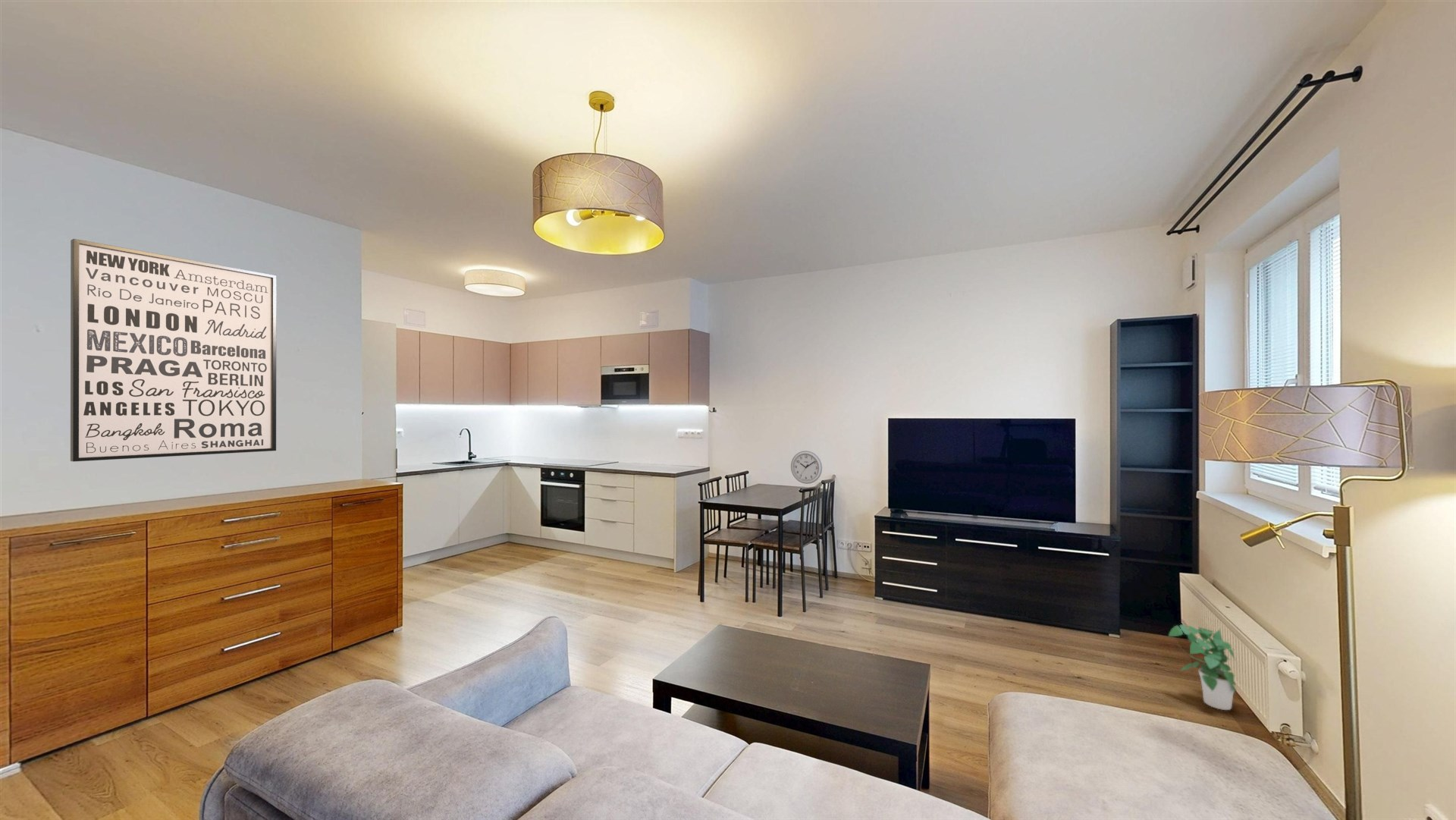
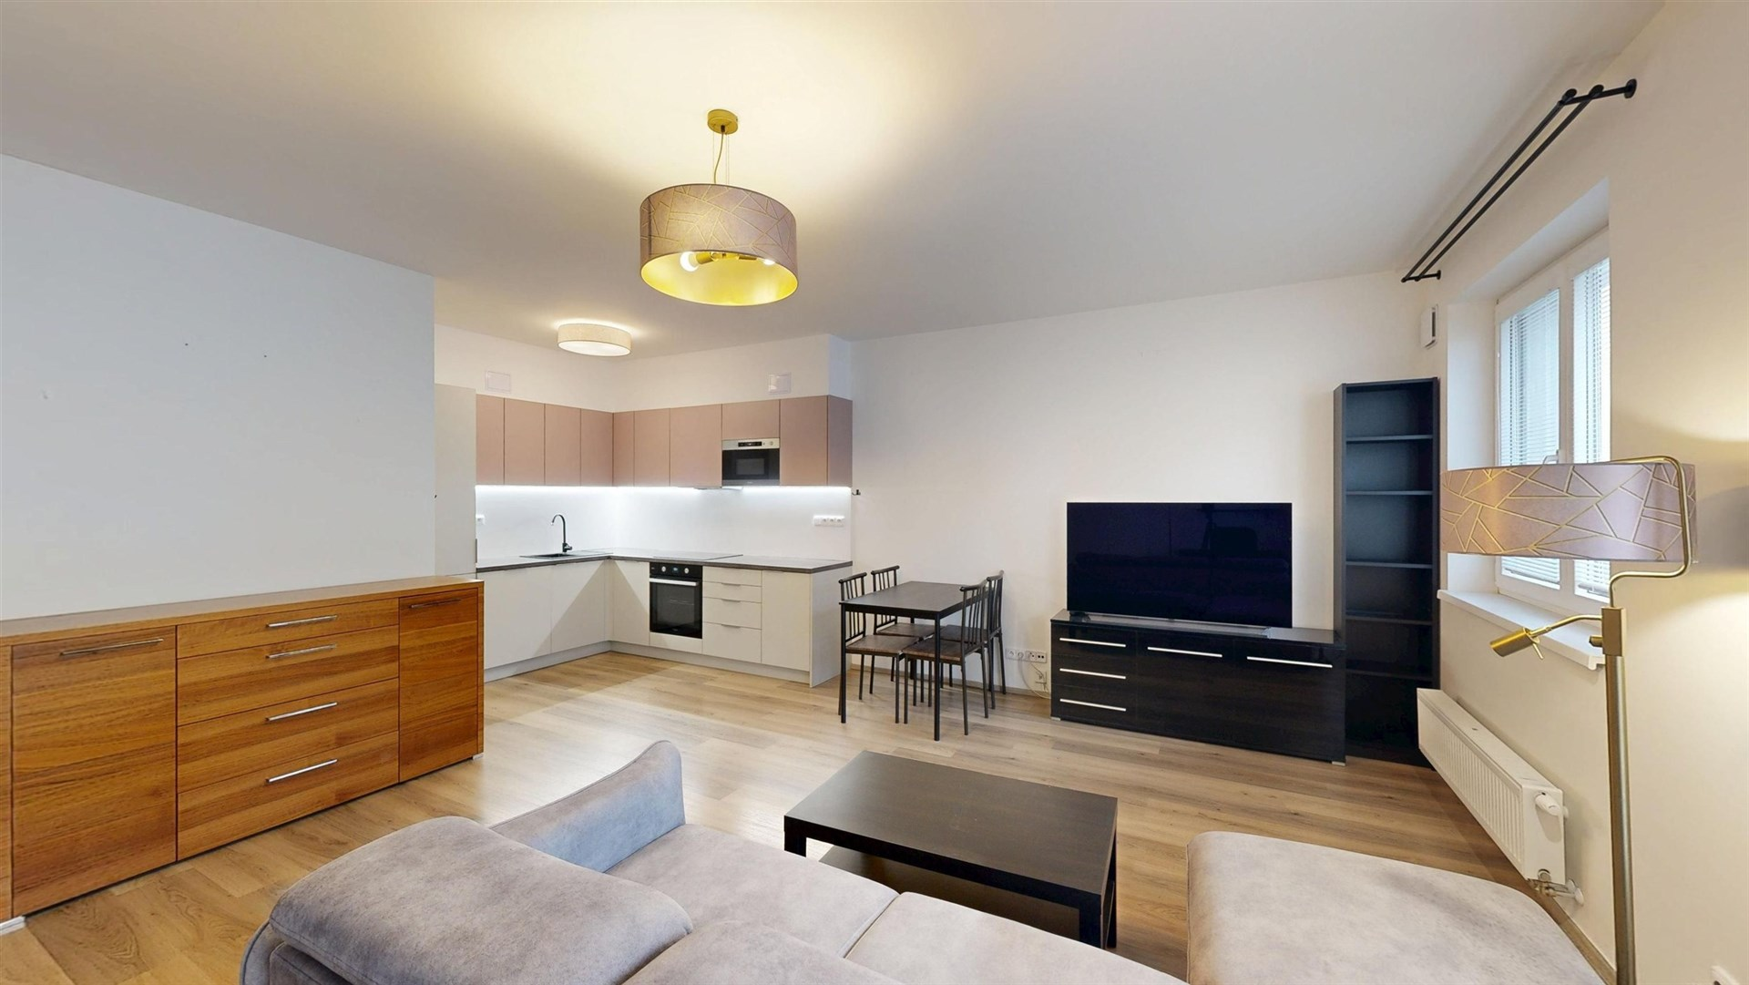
- potted plant [1168,624,1237,711]
- wall art [70,238,277,462]
- wall clock [790,450,823,485]
